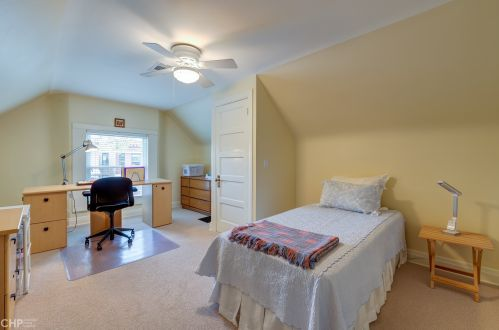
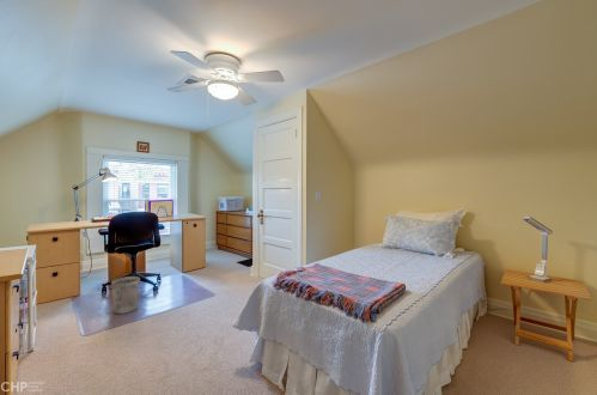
+ wastebasket [110,275,141,315]
